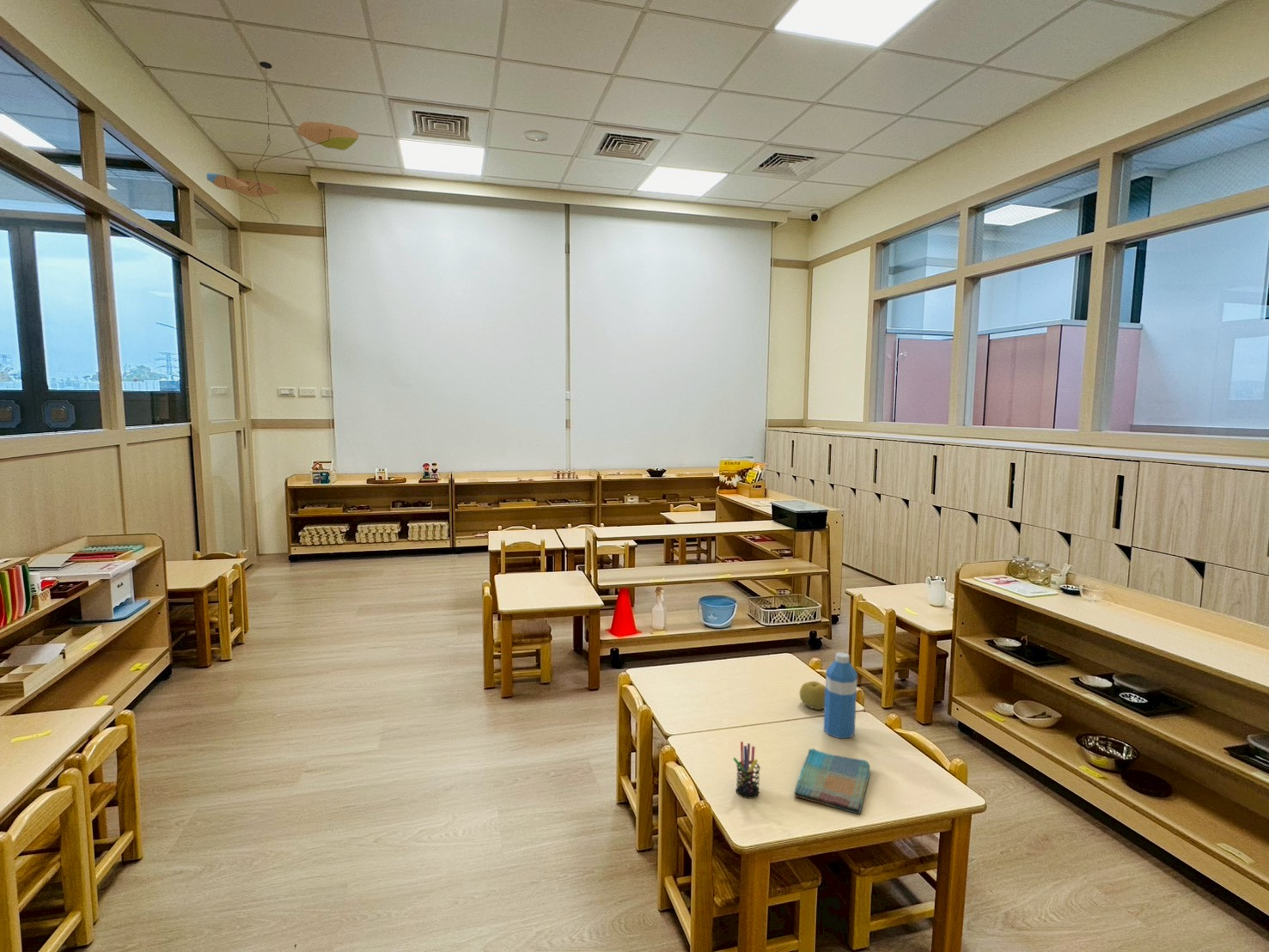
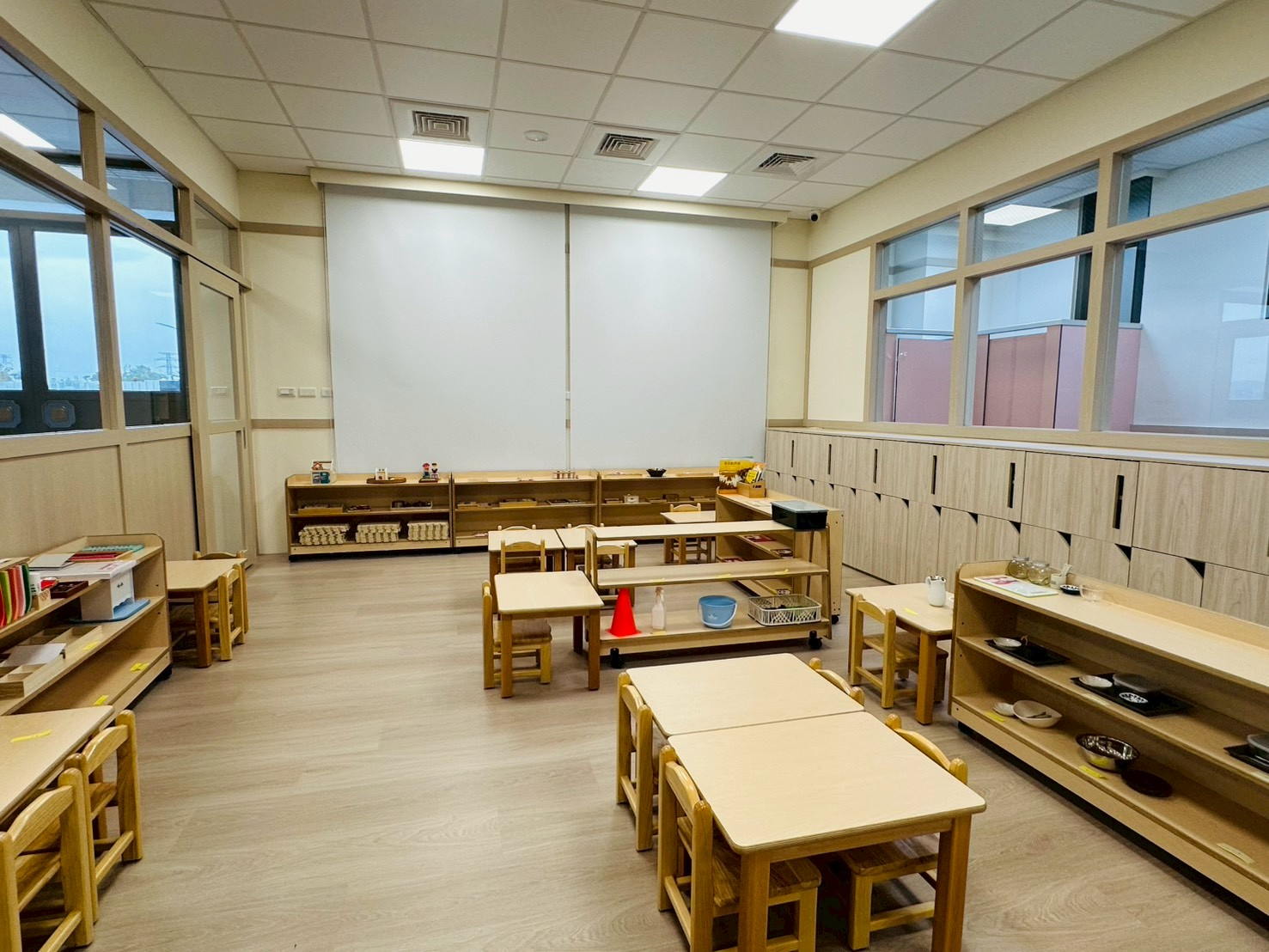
- water bottle [823,651,858,740]
- pen holder [732,741,761,799]
- ceiling mobile [206,61,360,223]
- fruit [798,680,826,711]
- dish towel [793,748,870,815]
